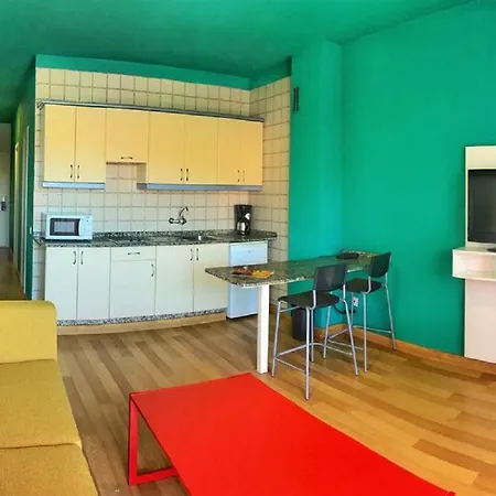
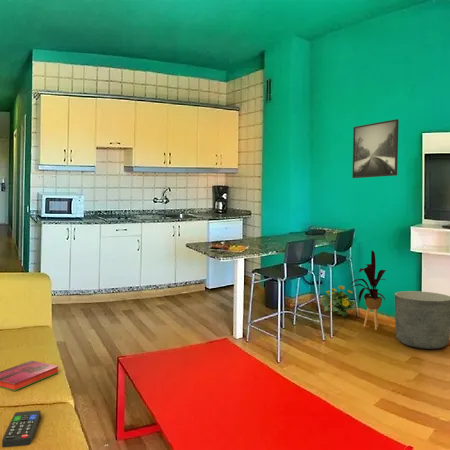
+ flowering plant [319,285,357,318]
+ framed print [351,118,400,179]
+ remote control [1,410,41,448]
+ planter [394,290,450,350]
+ house plant [347,250,387,331]
+ hardback book [0,359,60,392]
